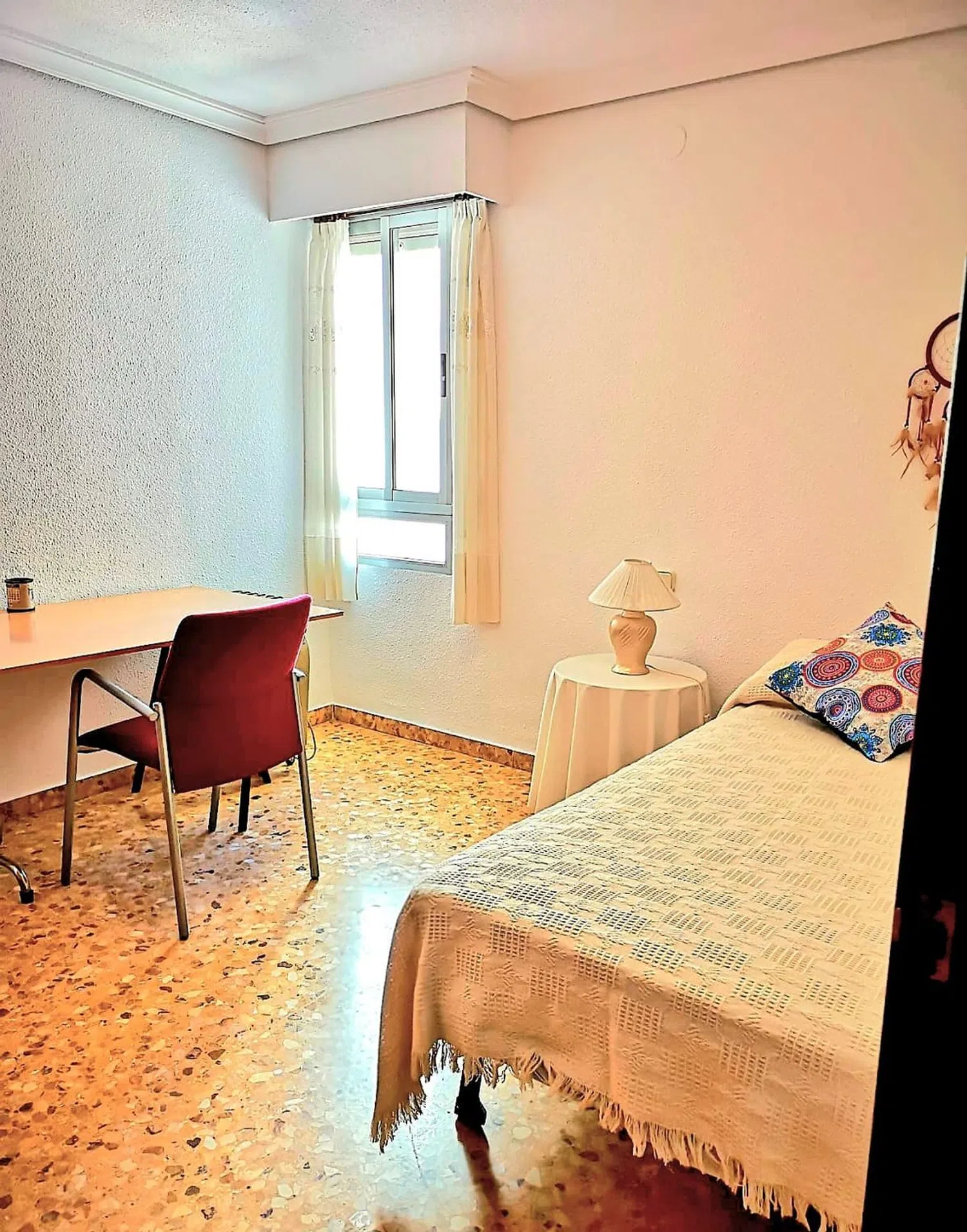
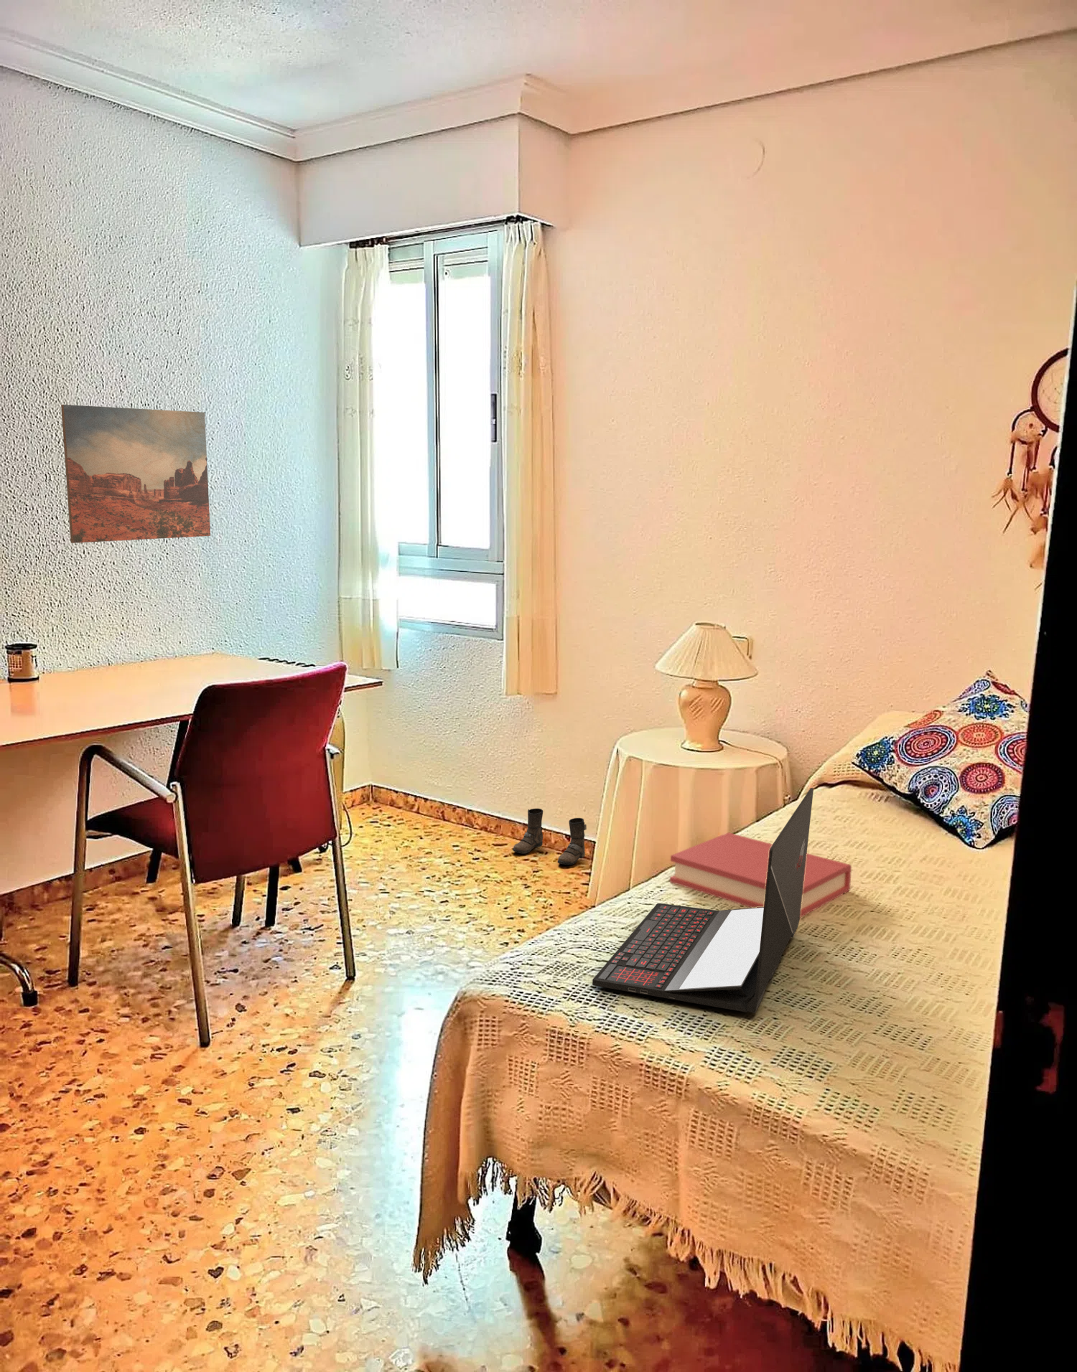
+ laptop [591,787,814,1013]
+ hardback book [669,832,852,919]
+ boots [512,808,587,865]
+ wall art [60,404,212,543]
